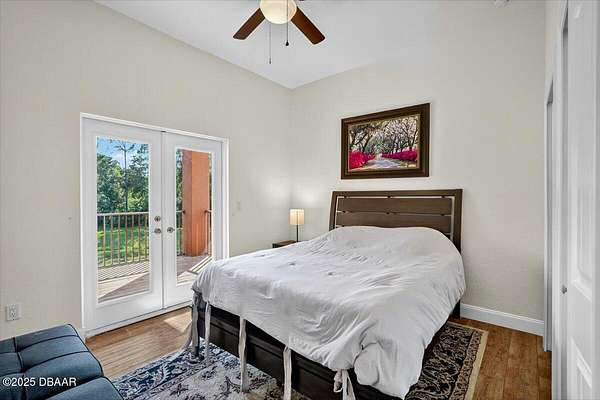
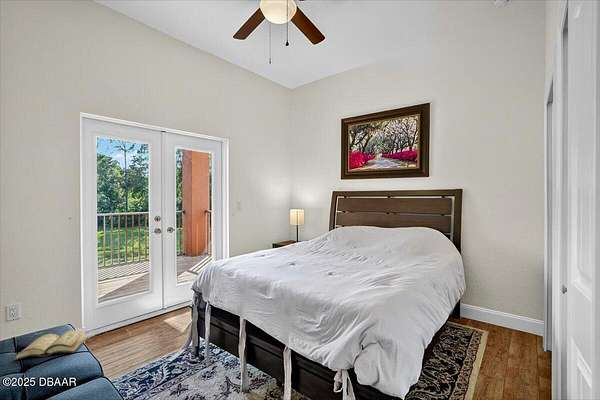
+ diary [12,329,89,362]
